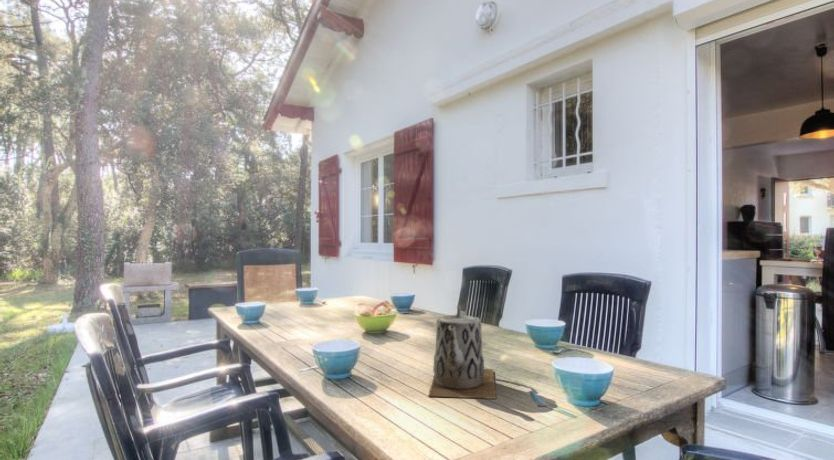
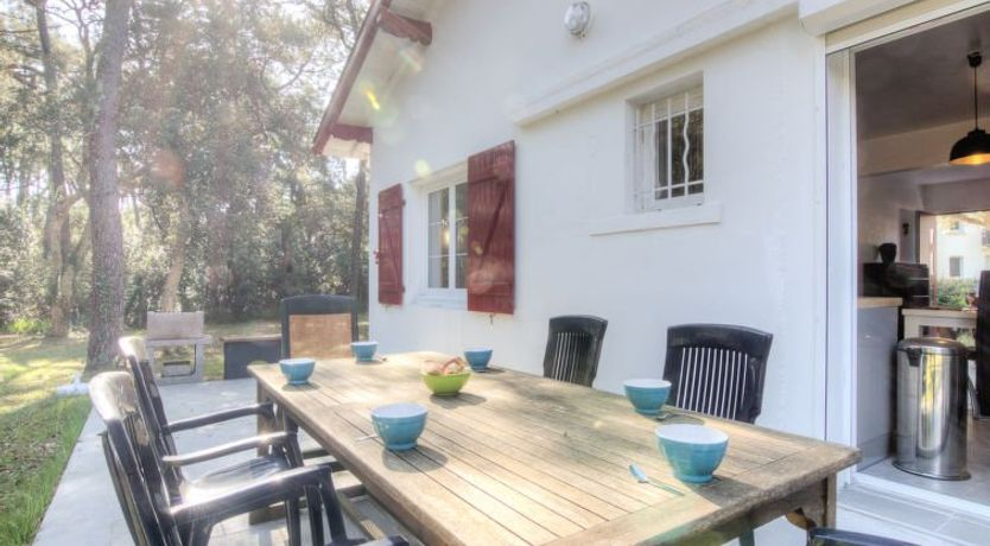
- teapot [427,304,498,400]
